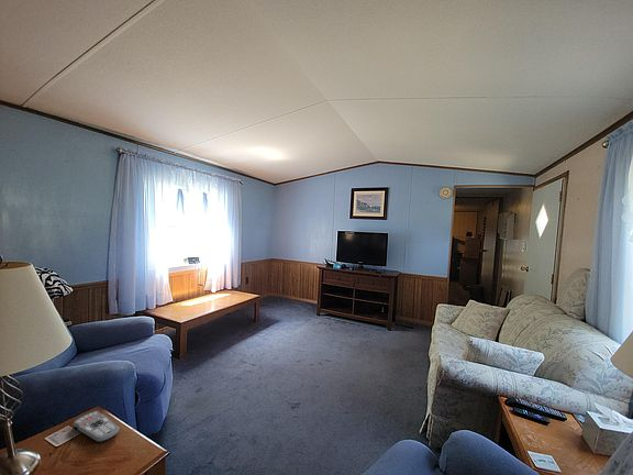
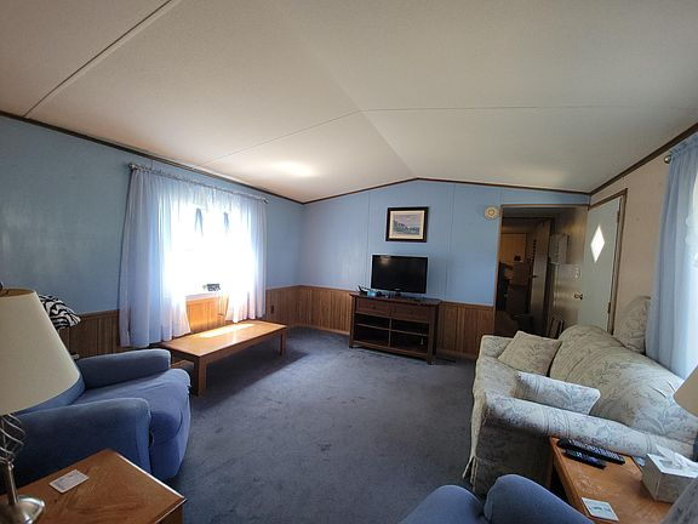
- remote control [71,410,120,443]
